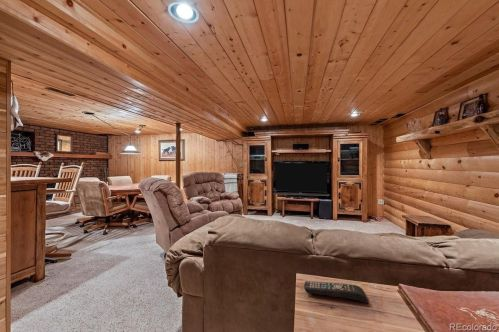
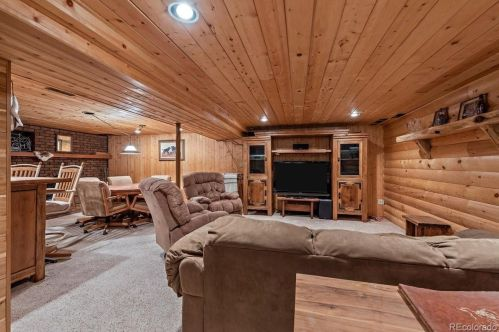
- remote control [303,280,369,304]
